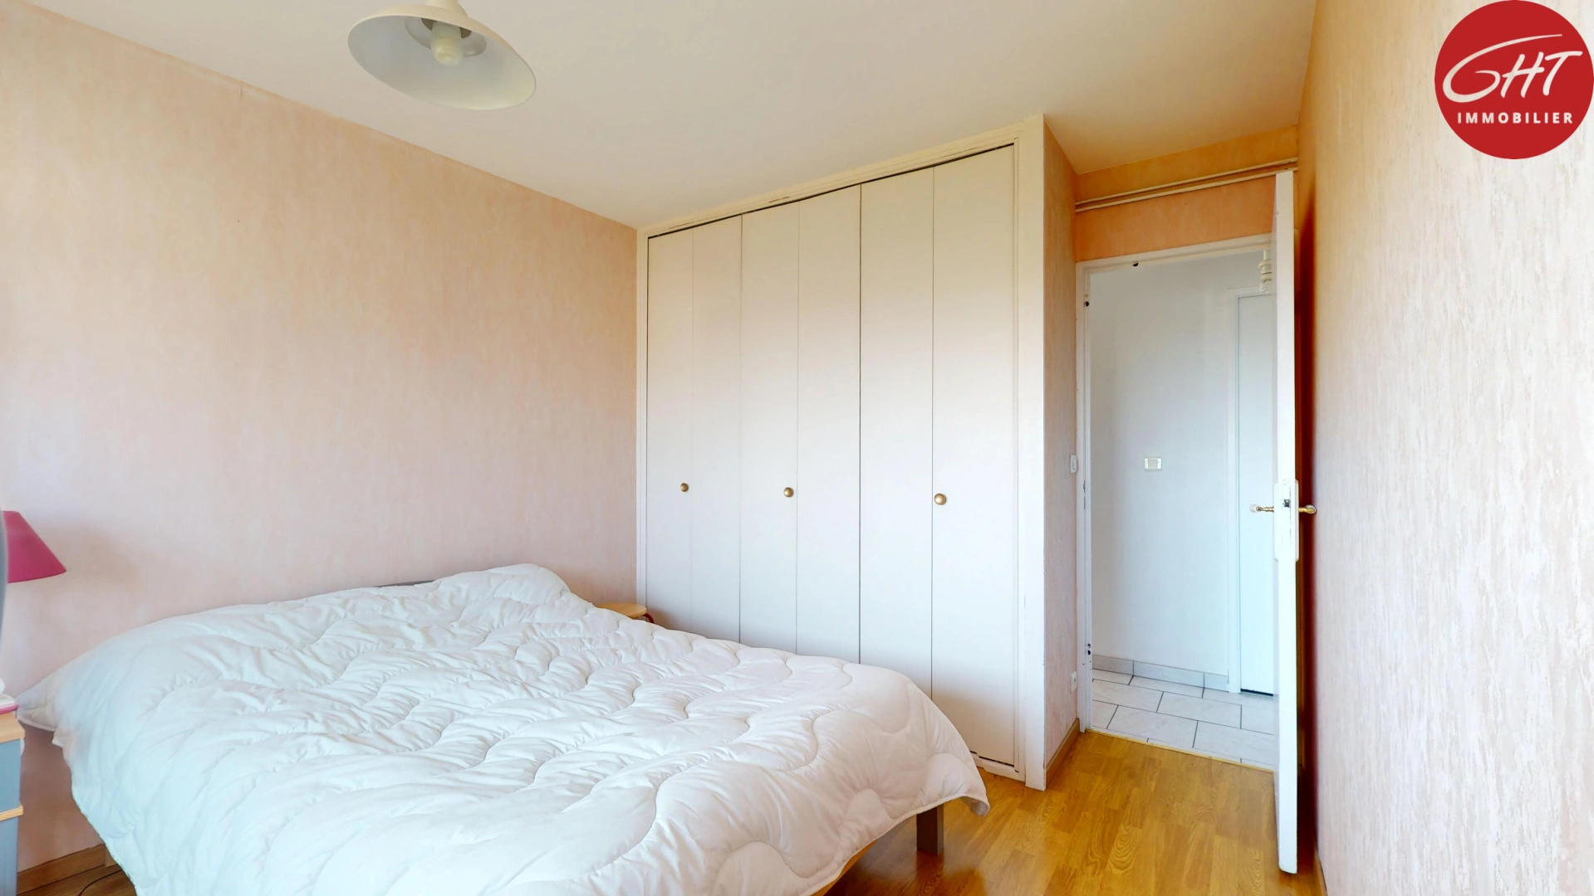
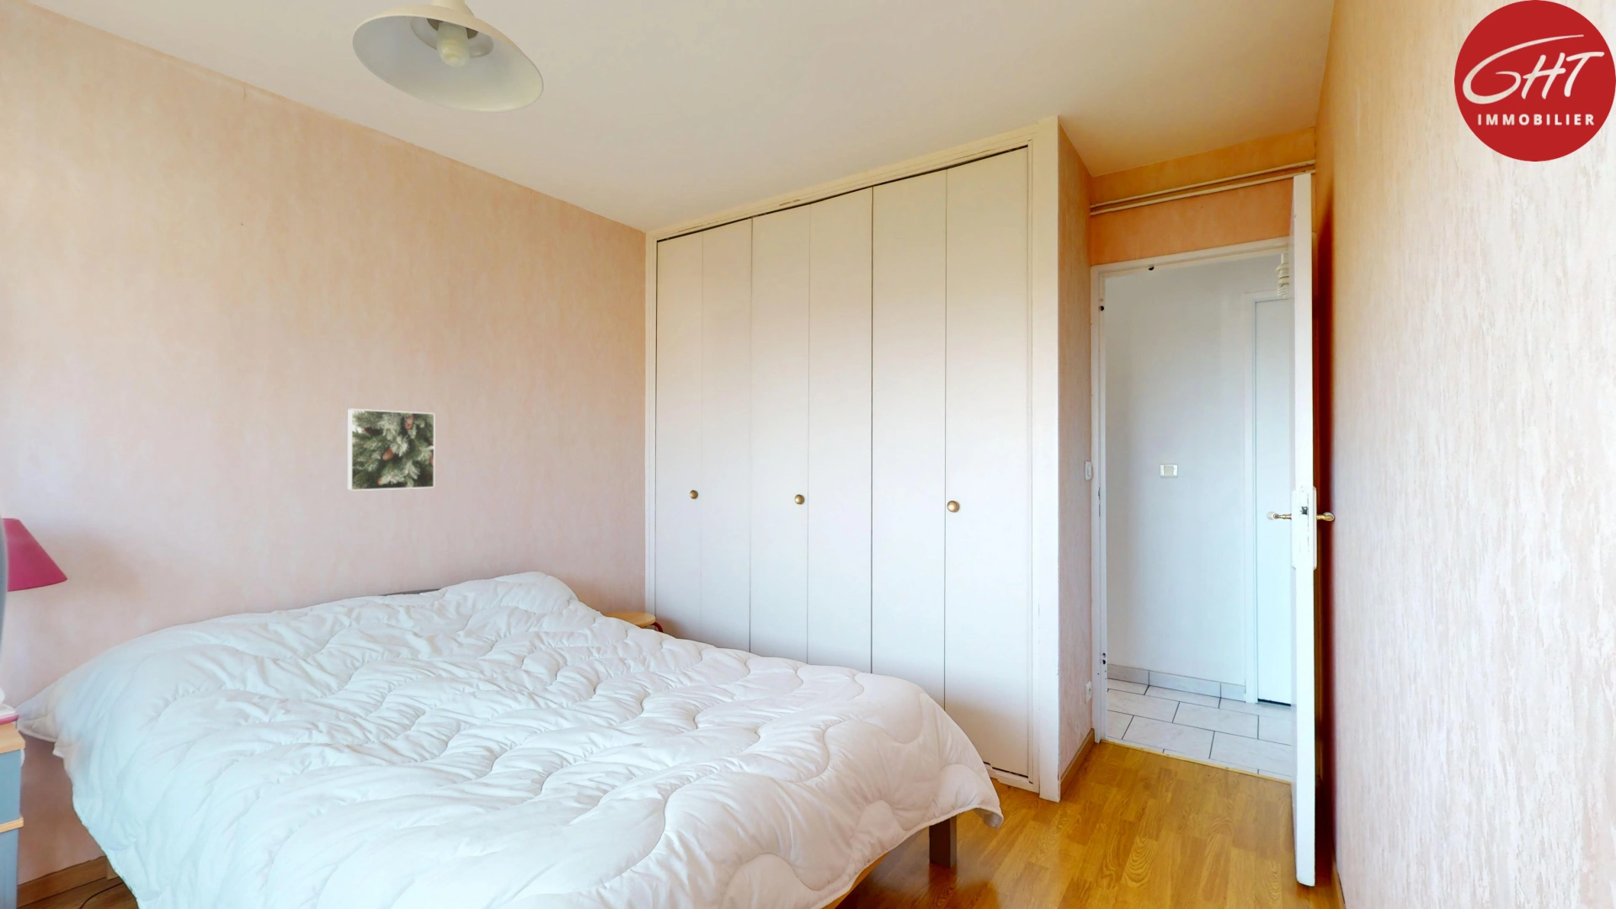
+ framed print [346,408,435,492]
